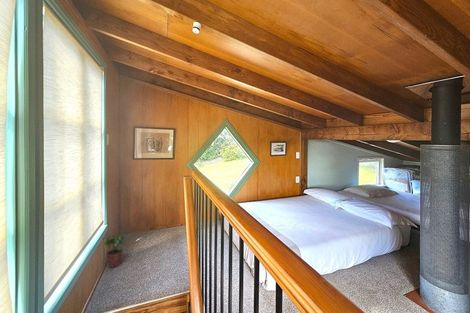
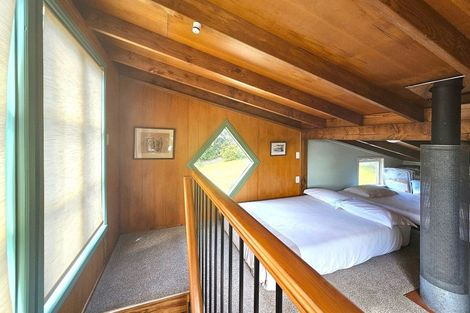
- potted plant [103,231,126,269]
